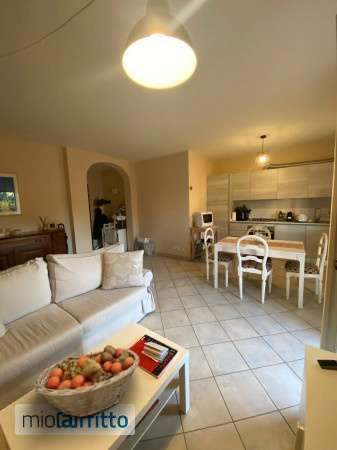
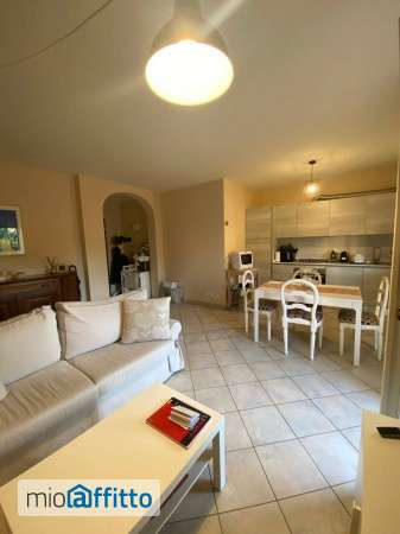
- fruit basket [33,344,140,418]
